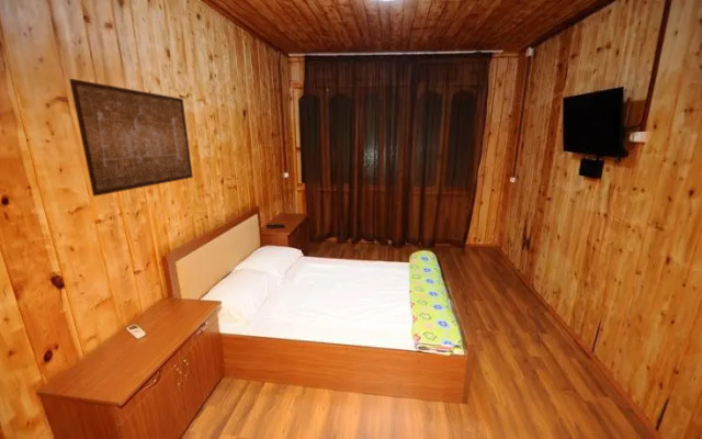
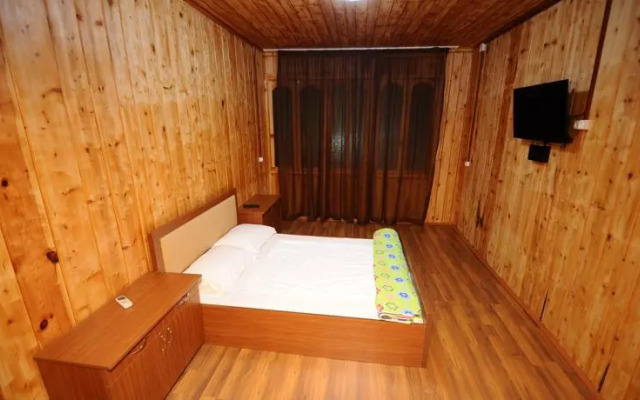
- wall art [68,78,194,198]
